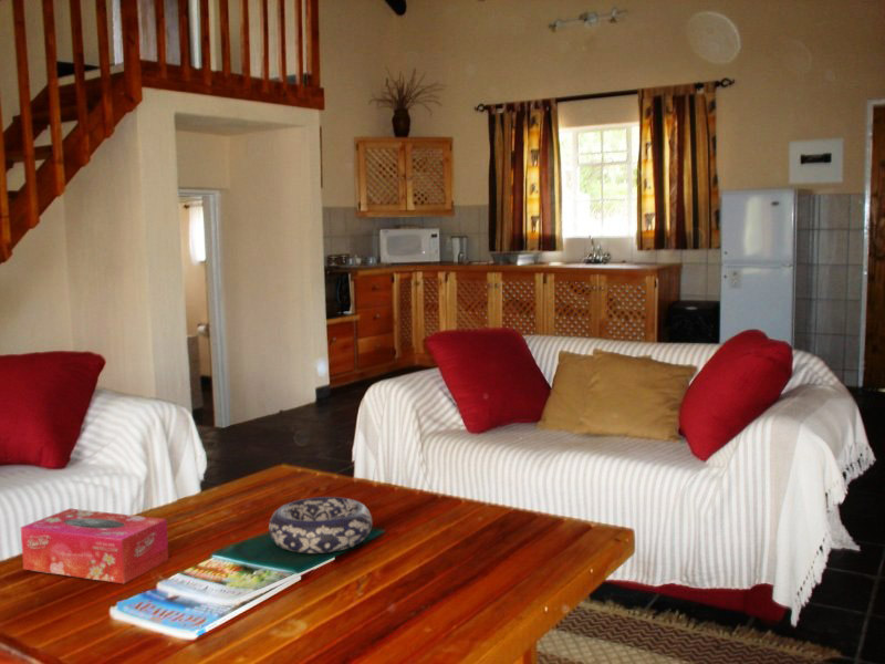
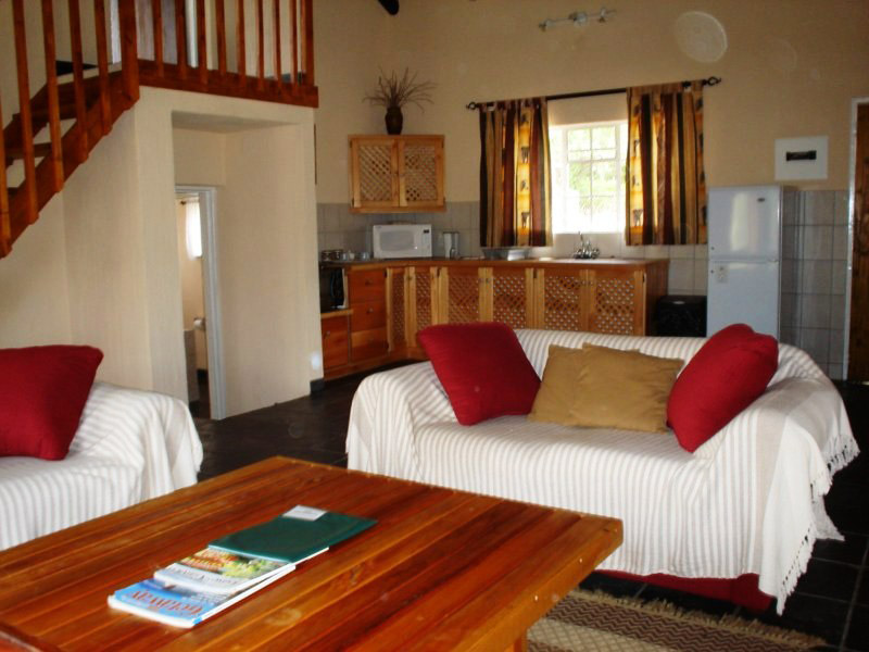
- tissue box [20,508,169,584]
- decorative bowl [268,496,373,554]
